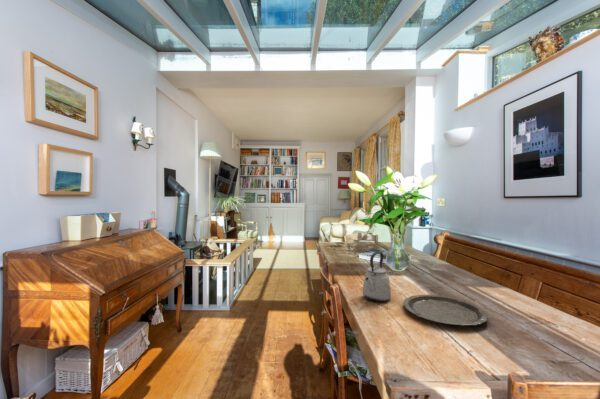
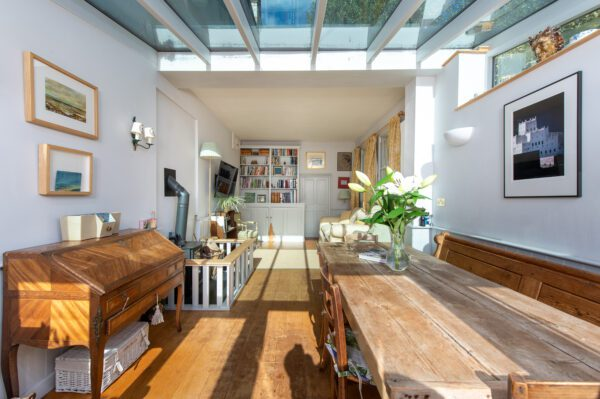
- kettle [362,251,392,303]
- plate [403,294,489,327]
